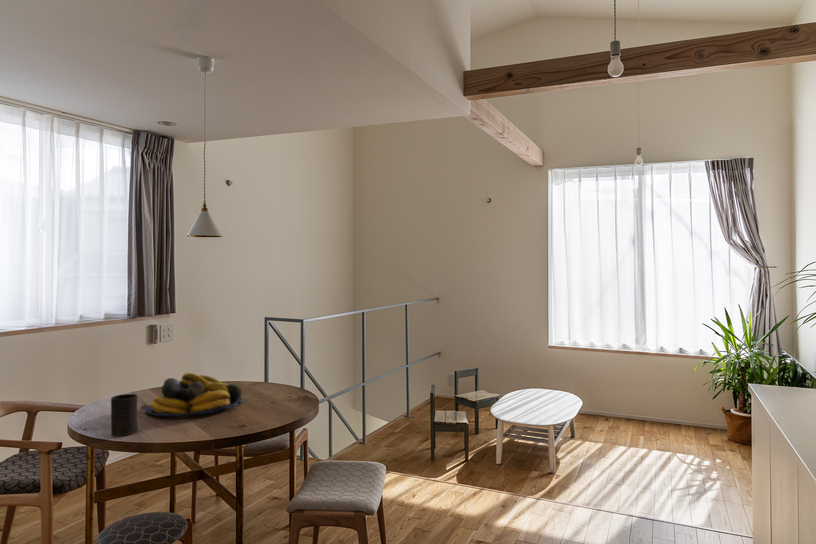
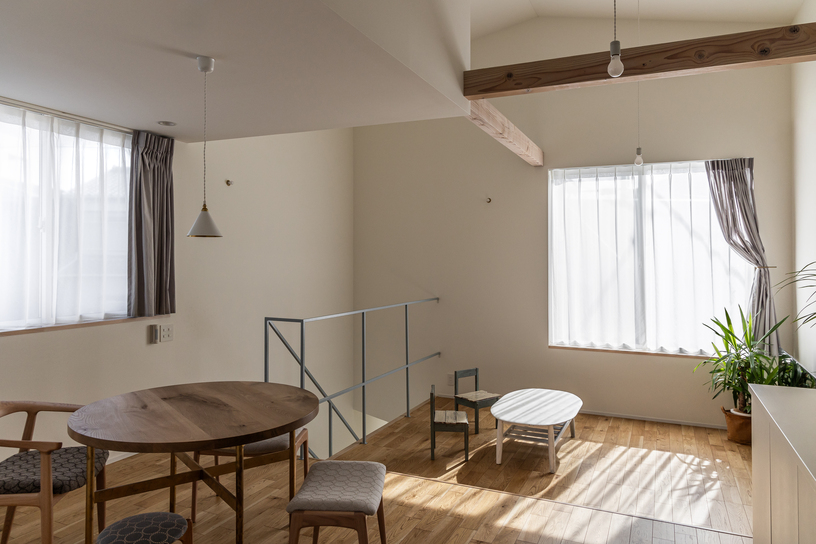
- cup [110,393,138,437]
- fruit bowl [144,372,244,417]
